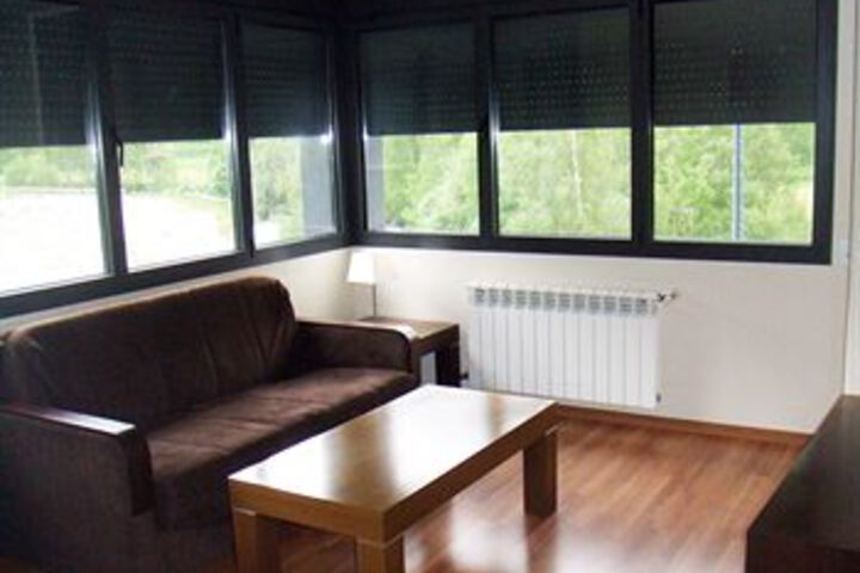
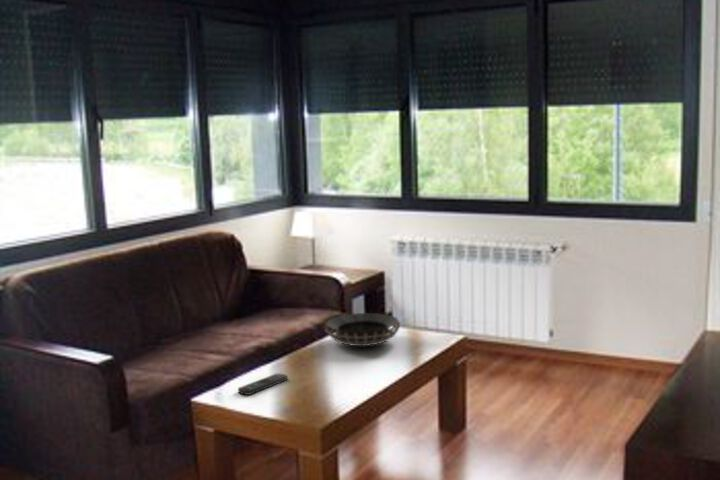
+ decorative bowl [323,312,401,347]
+ remote control [237,373,289,396]
